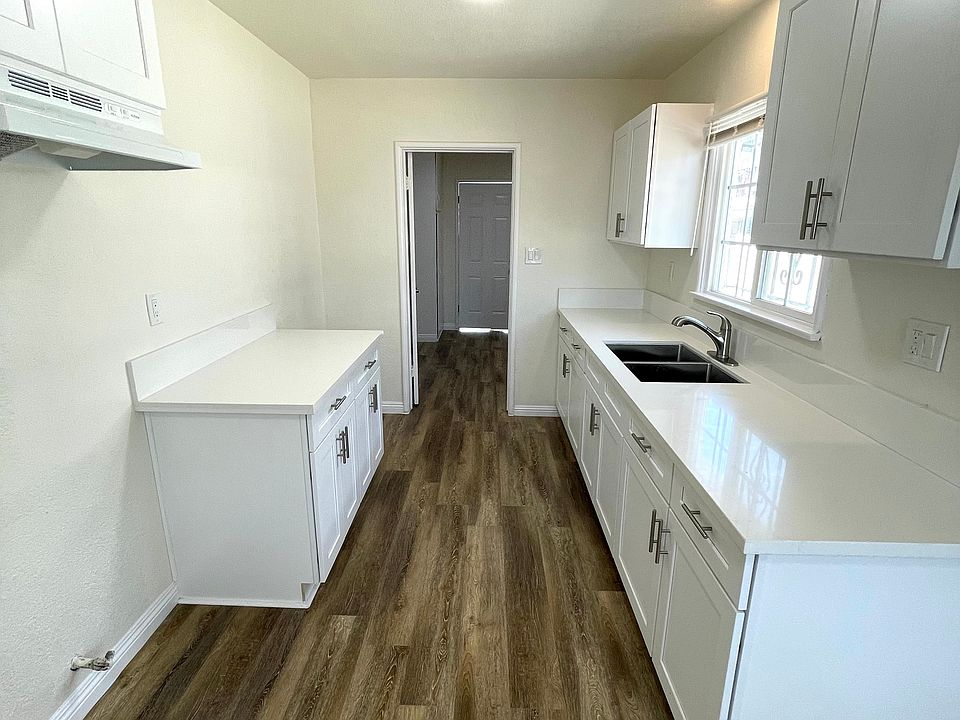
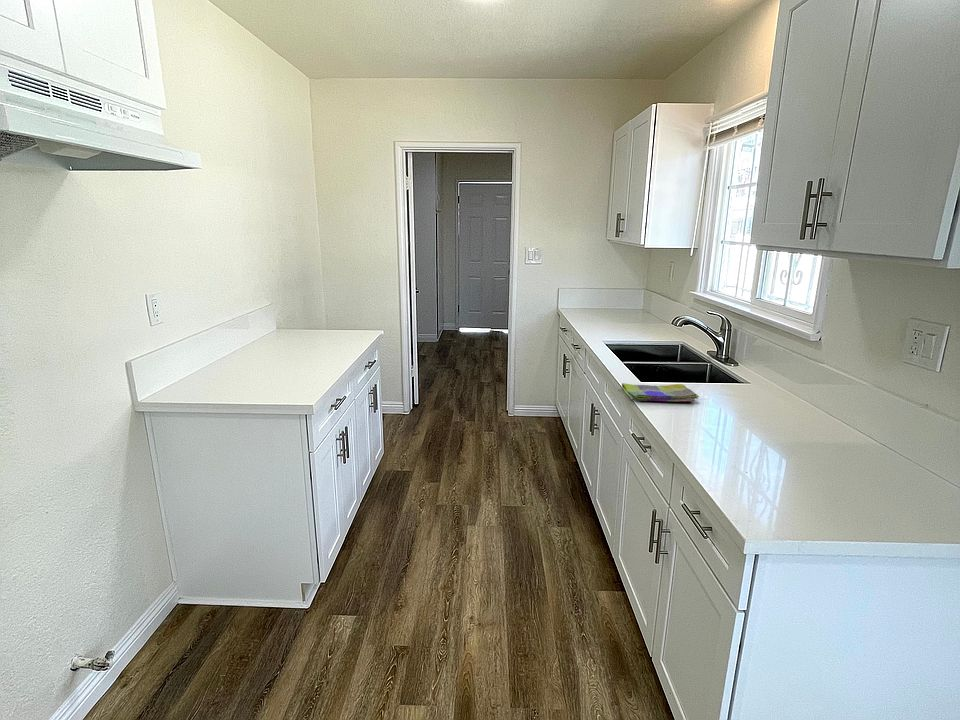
+ dish towel [621,382,700,402]
